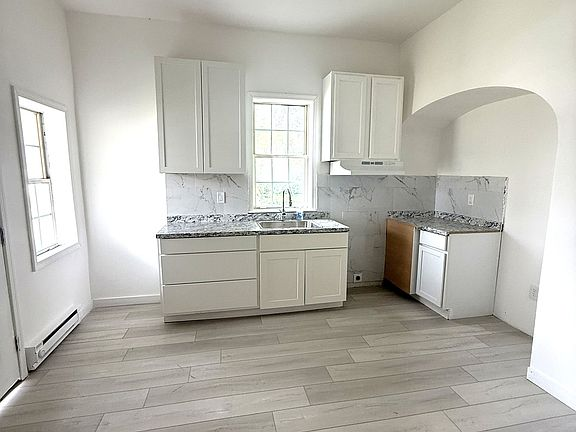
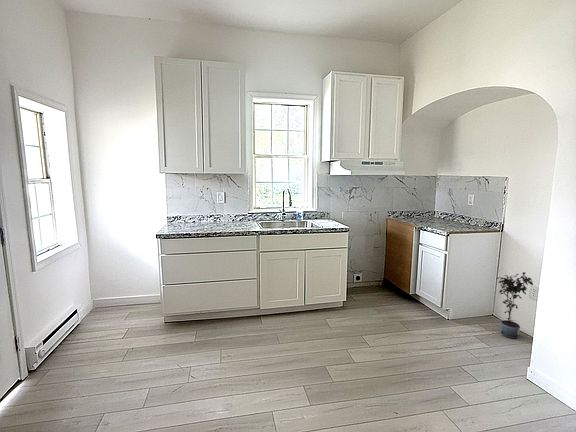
+ potted plant [496,271,534,339]
